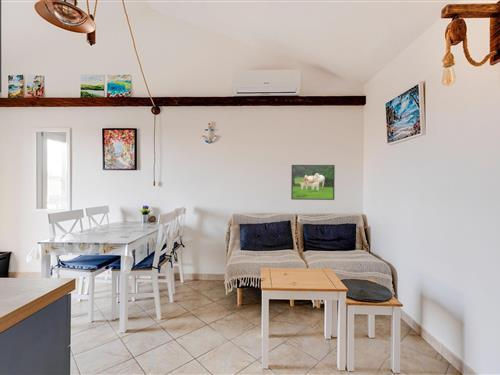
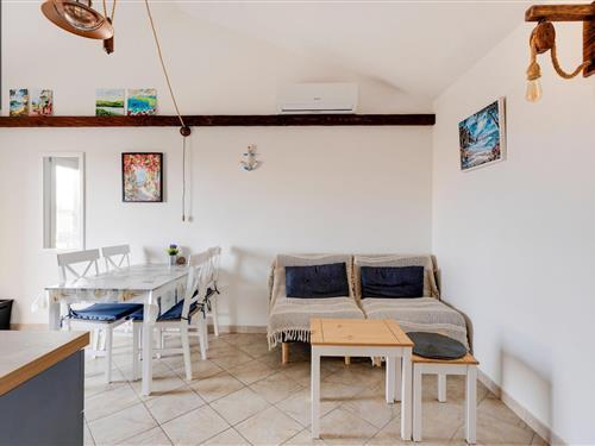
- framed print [290,164,336,201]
